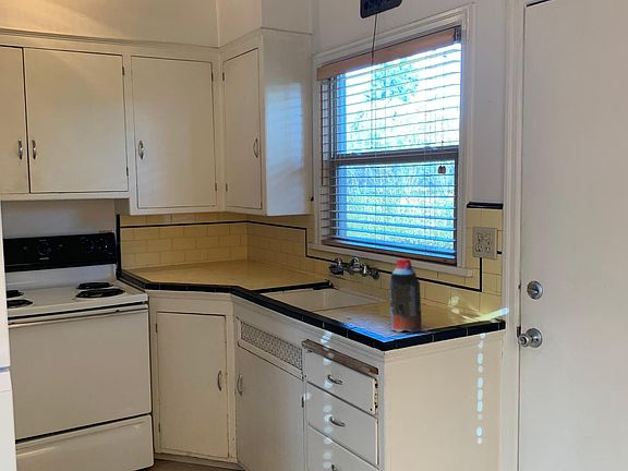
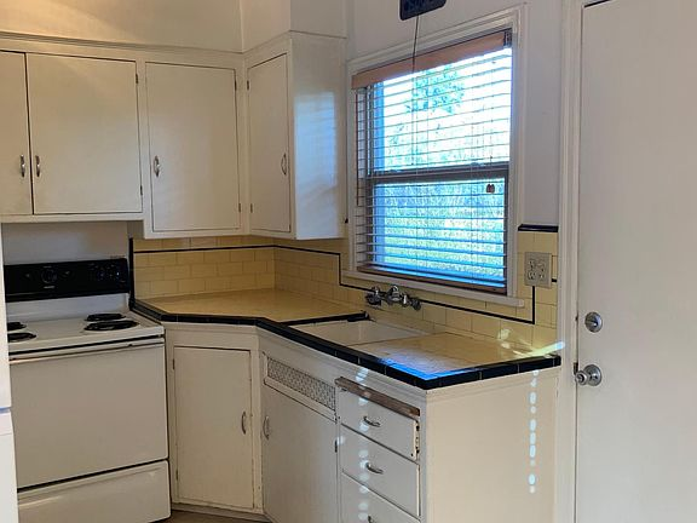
- bottle [388,257,423,334]
